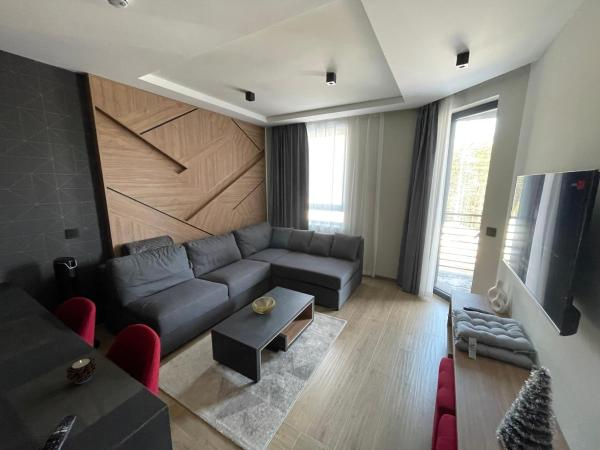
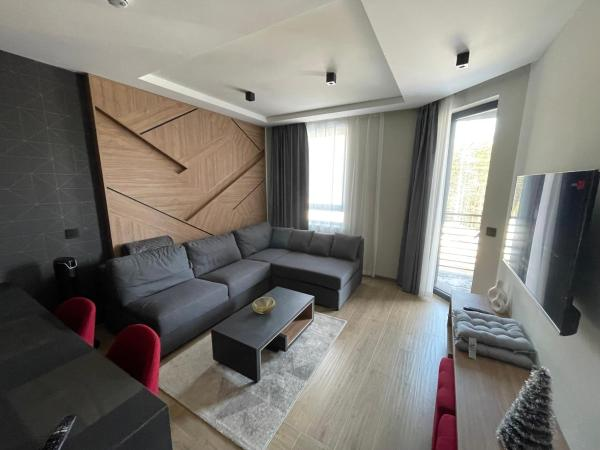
- candle [65,356,98,385]
